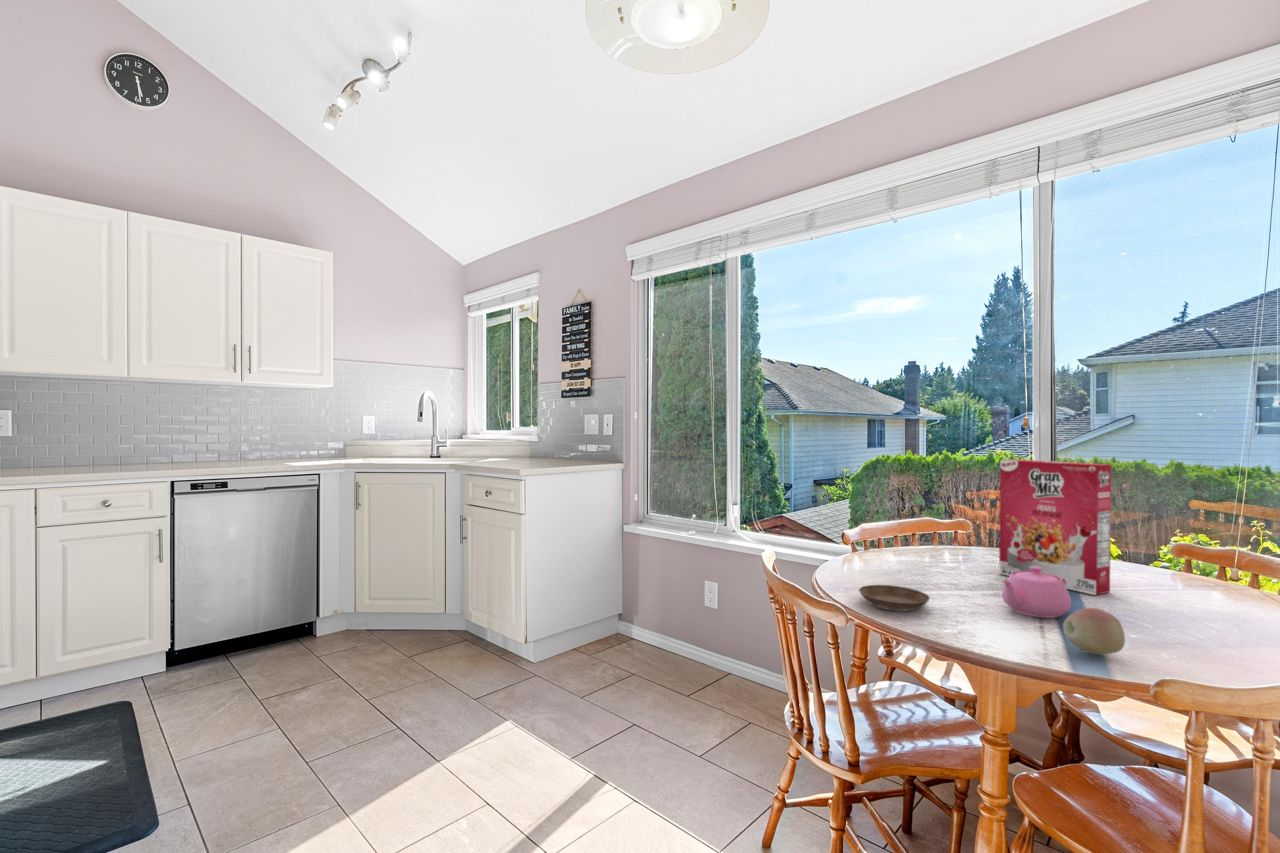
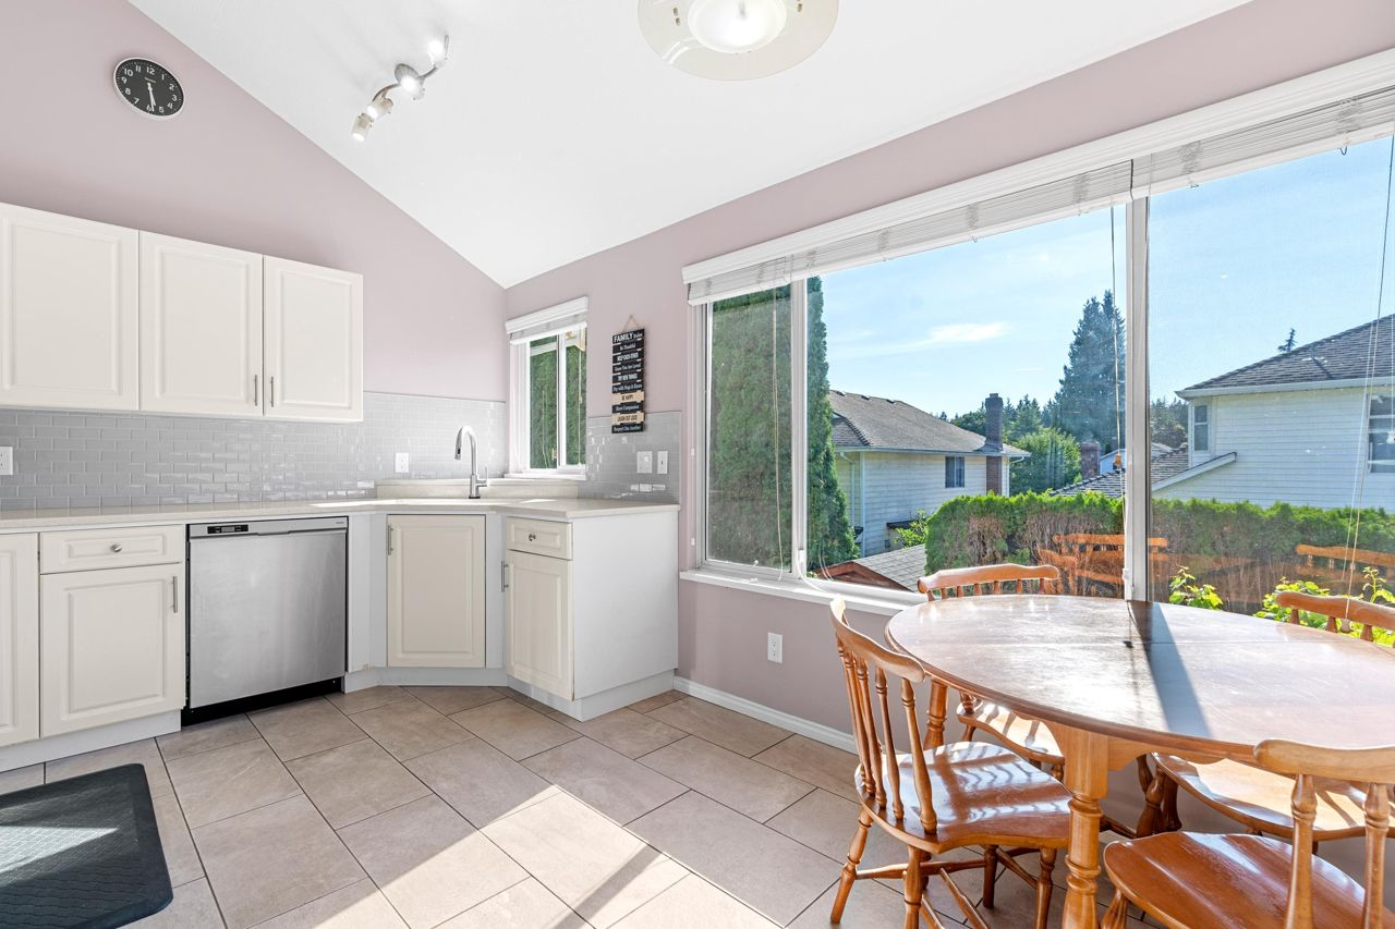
- saucer [858,584,931,612]
- teapot [1001,566,1072,619]
- cereal box [998,458,1112,596]
- fruit [1062,607,1126,656]
